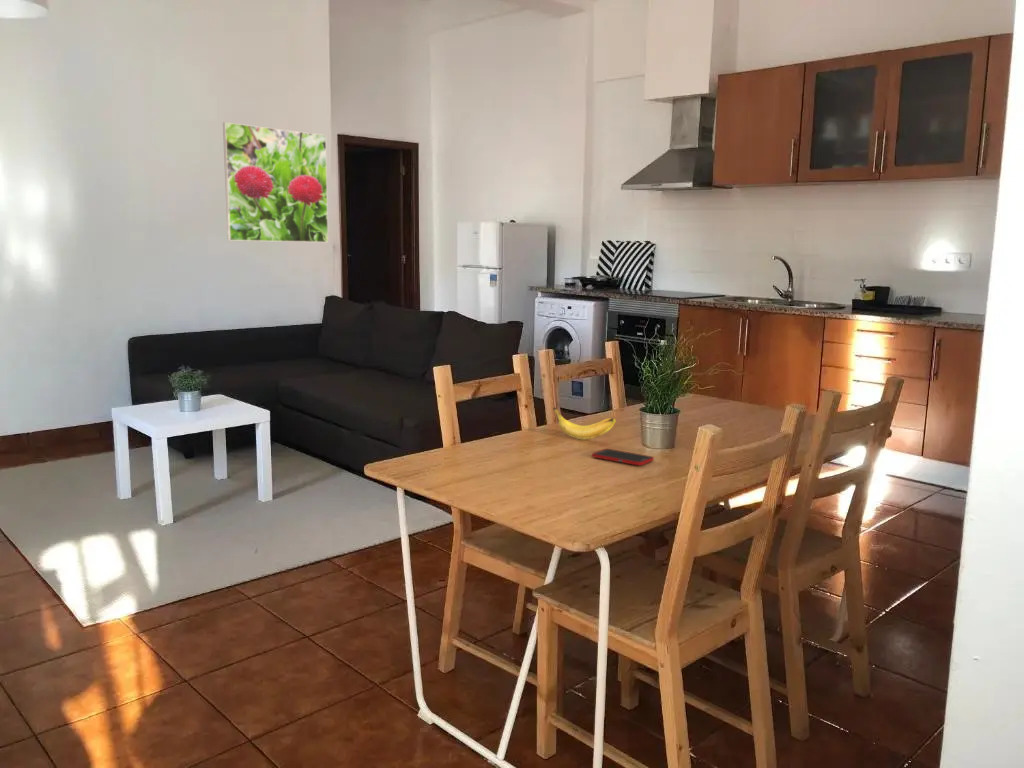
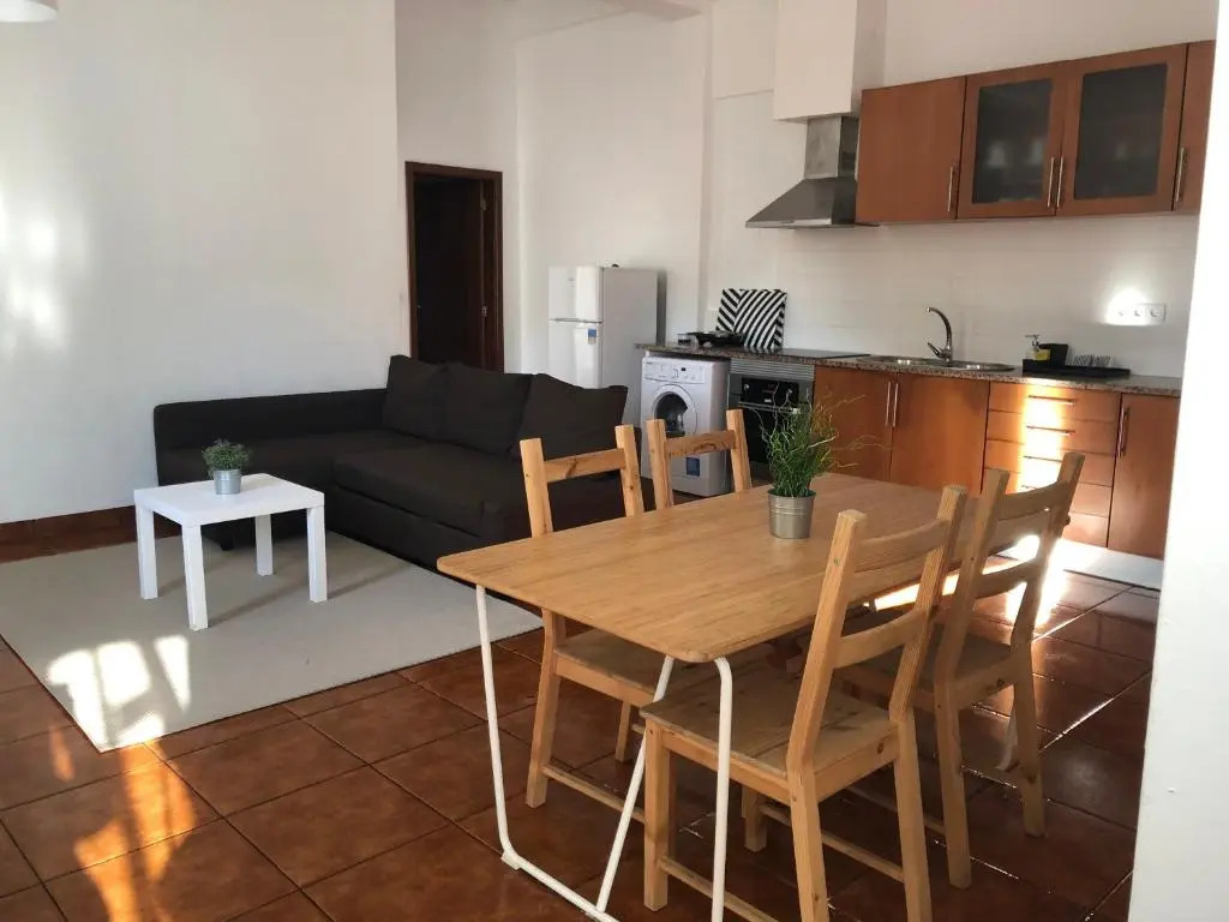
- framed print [222,121,329,243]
- banana [552,406,617,440]
- cell phone [591,448,655,467]
